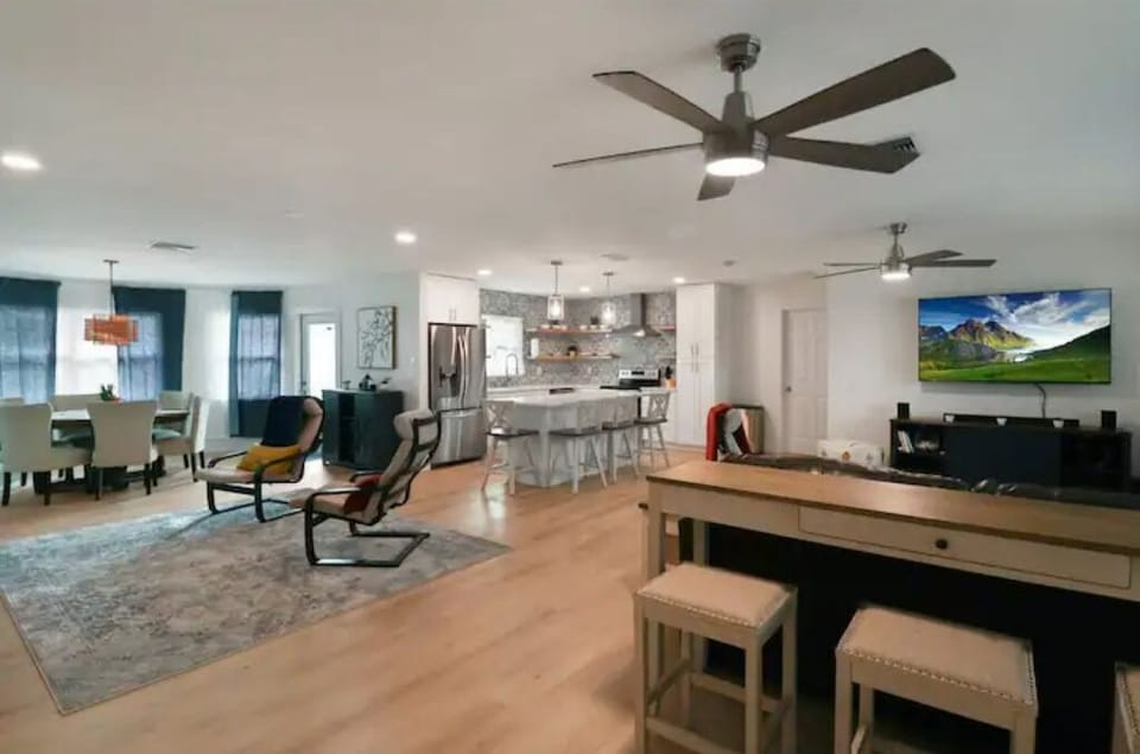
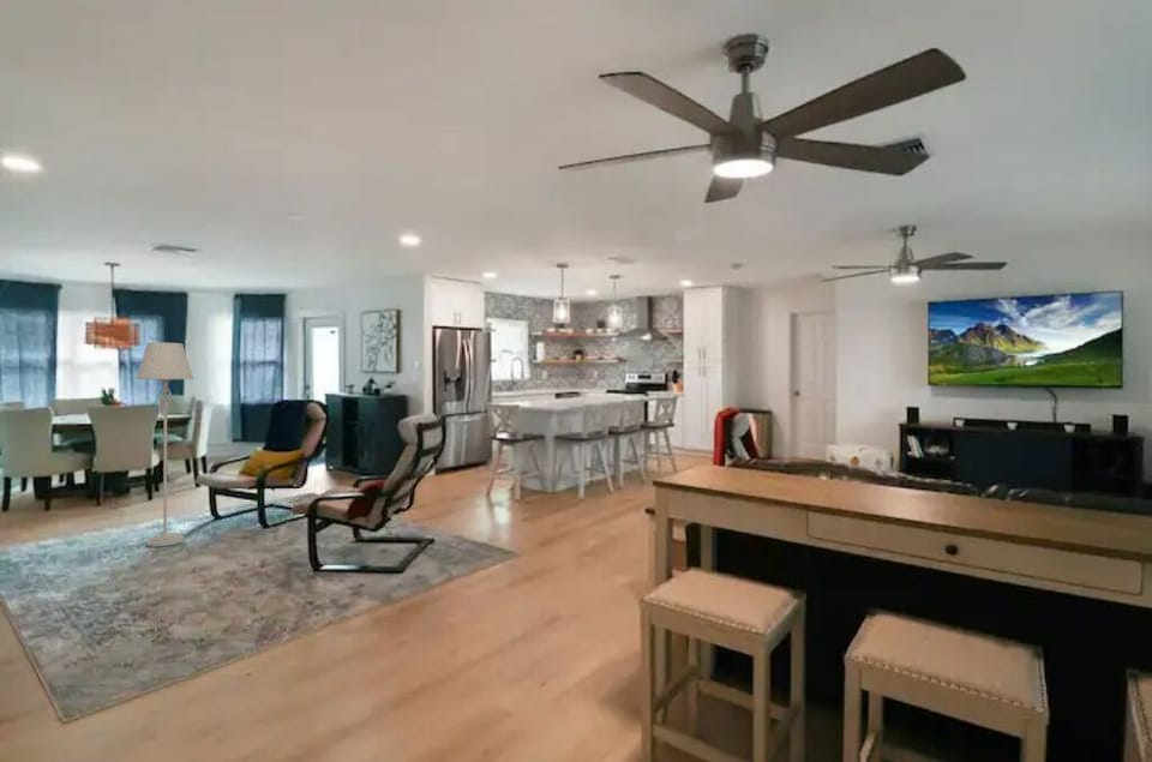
+ floor lamp [136,341,194,548]
